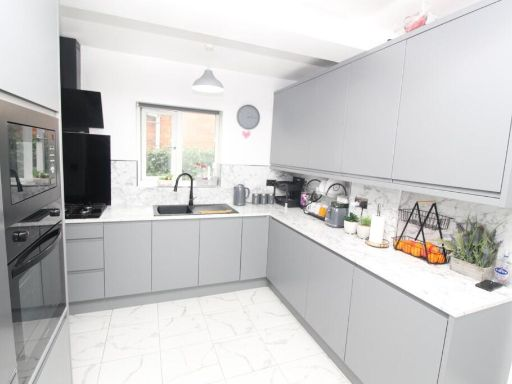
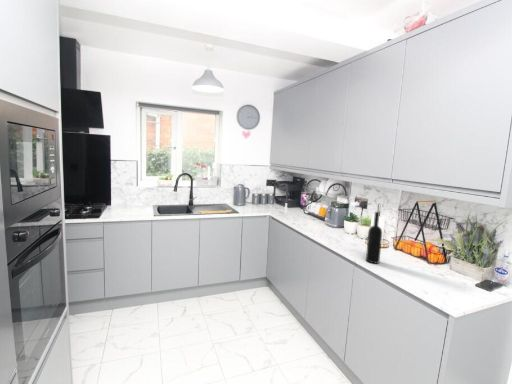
+ wine bottle [365,211,383,264]
